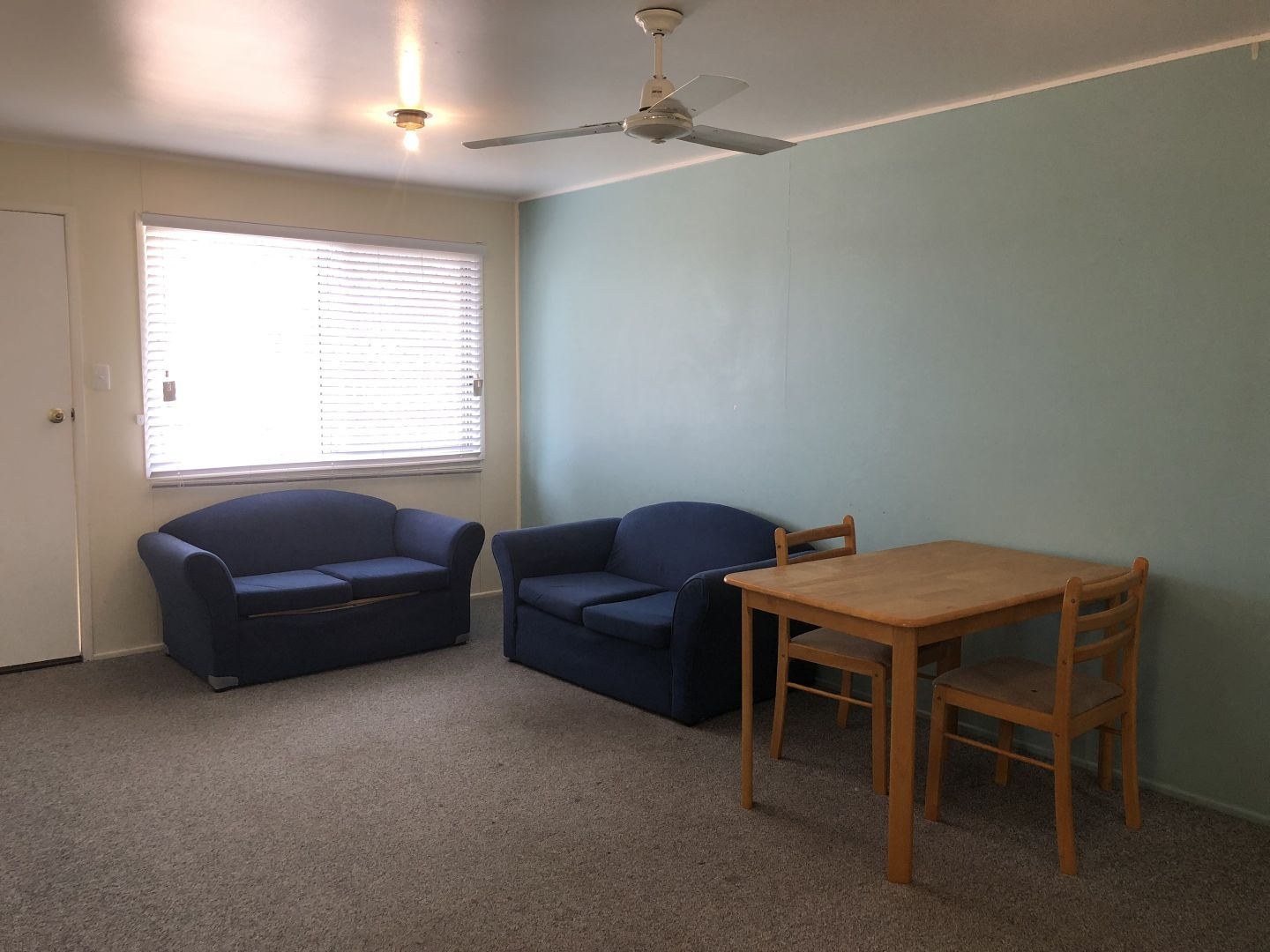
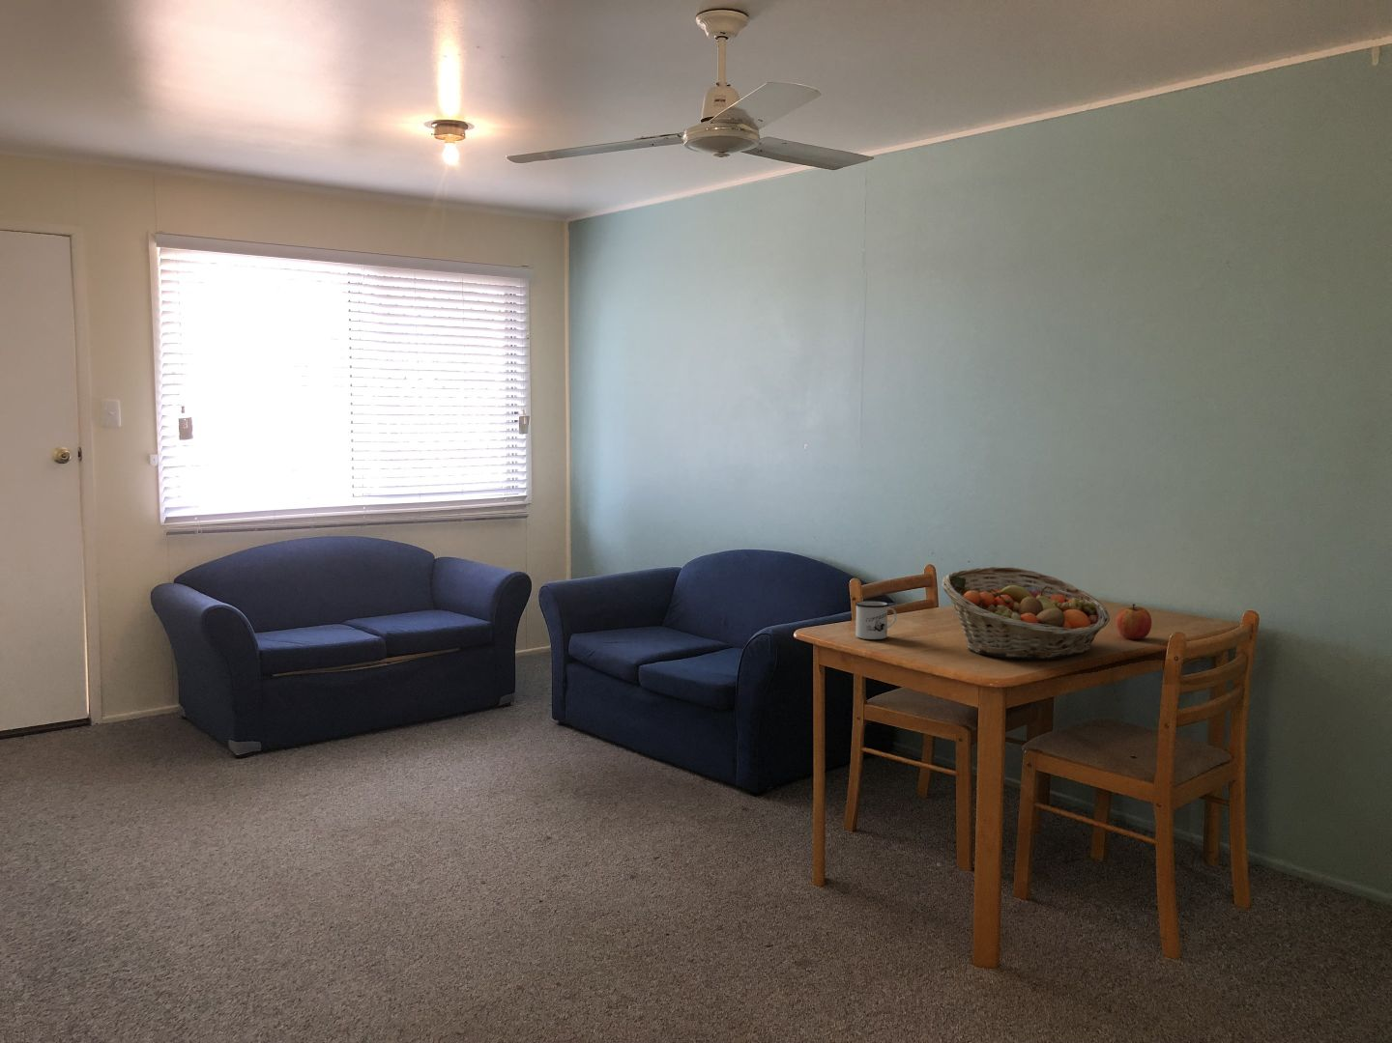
+ fruit basket [940,566,1110,661]
+ apple [1115,603,1152,640]
+ mug [855,599,897,640]
